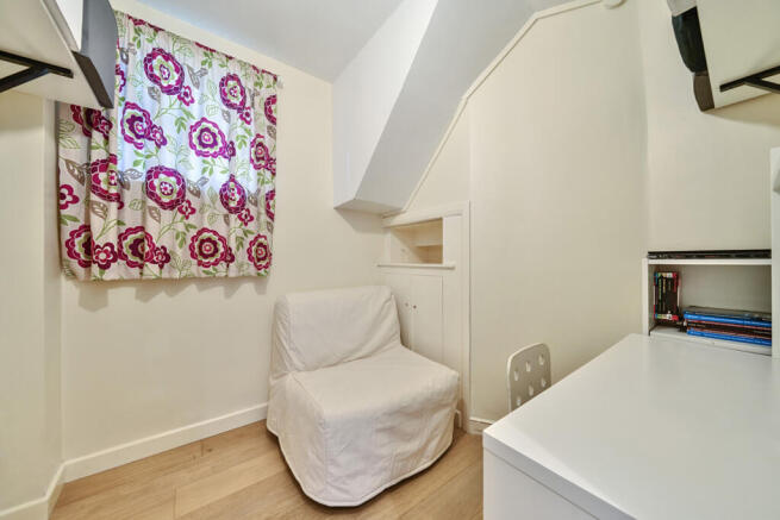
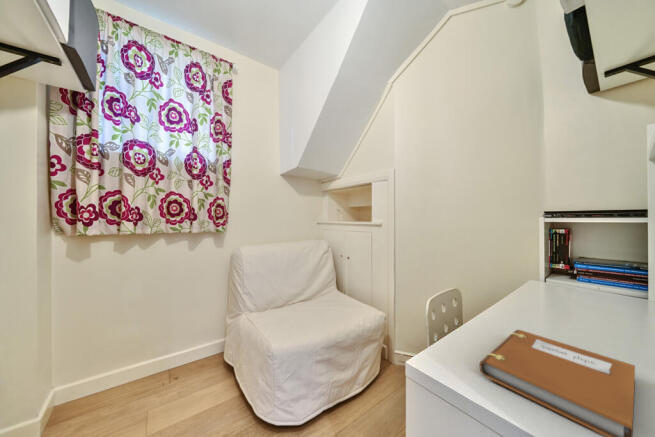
+ notebook [479,329,636,437]
